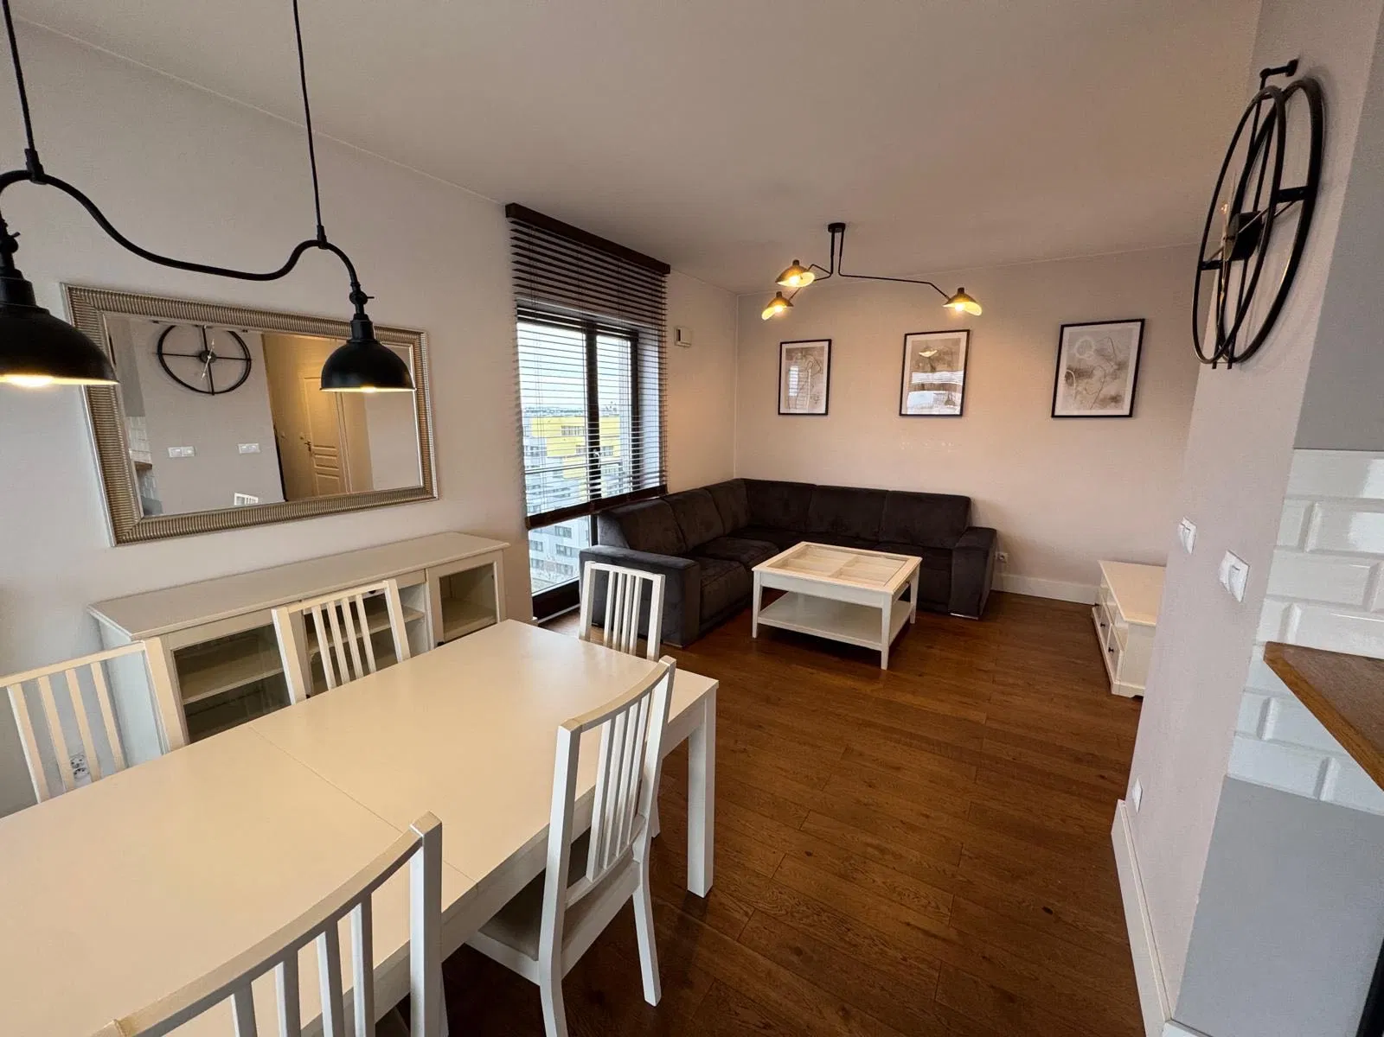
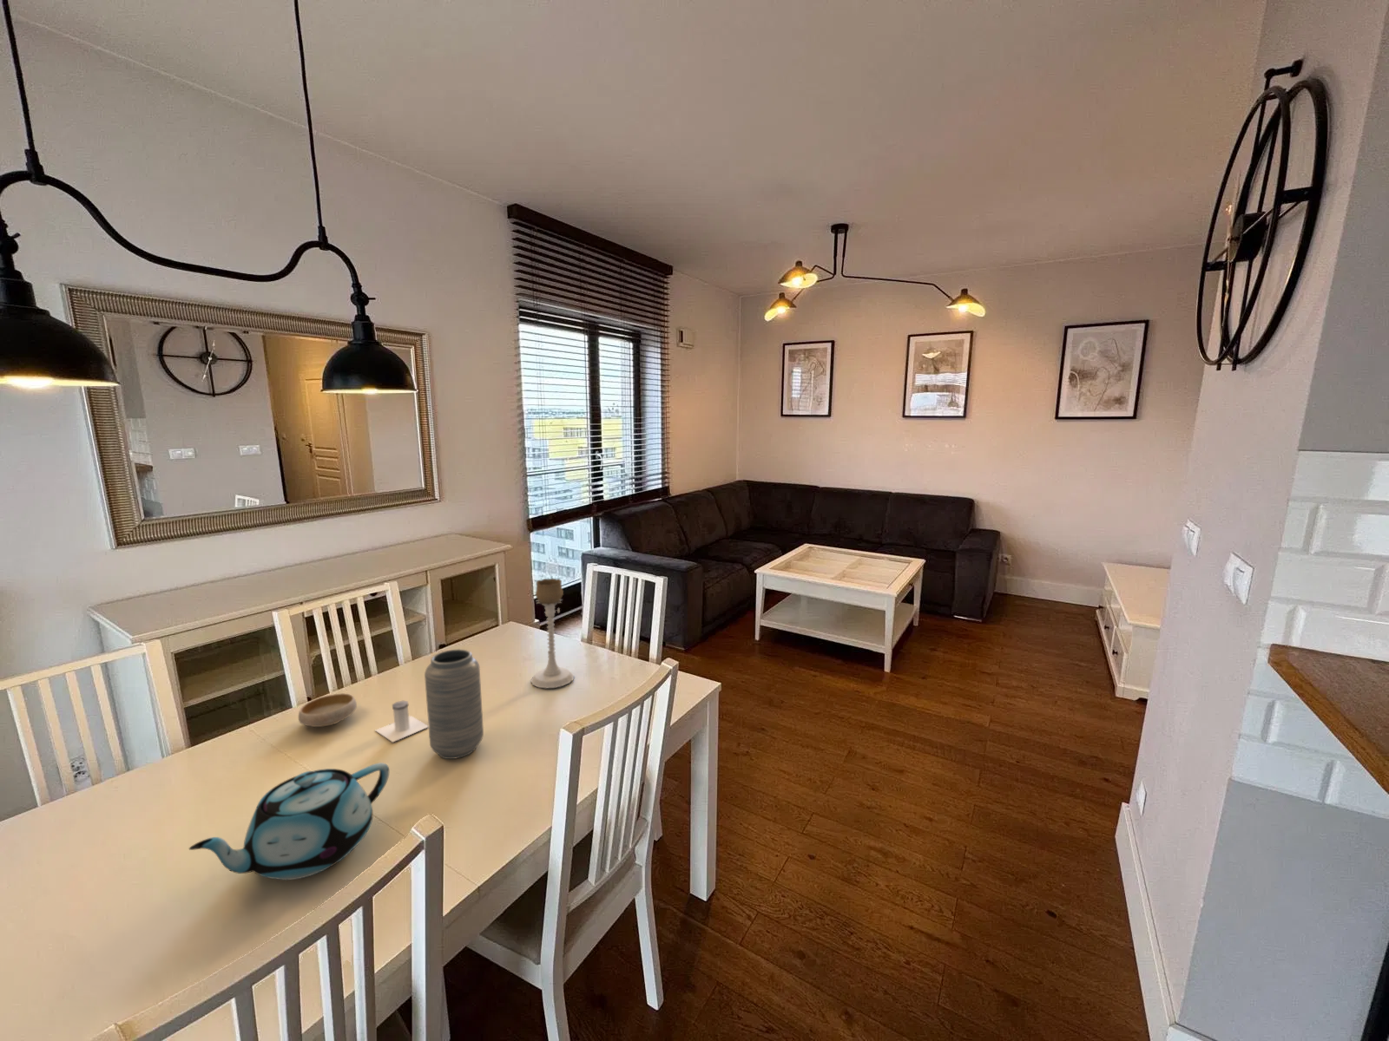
+ salt shaker [375,700,429,744]
+ teapot [187,762,389,880]
+ candle holder [529,577,574,689]
+ bowl [297,692,358,728]
+ vase [423,648,485,760]
